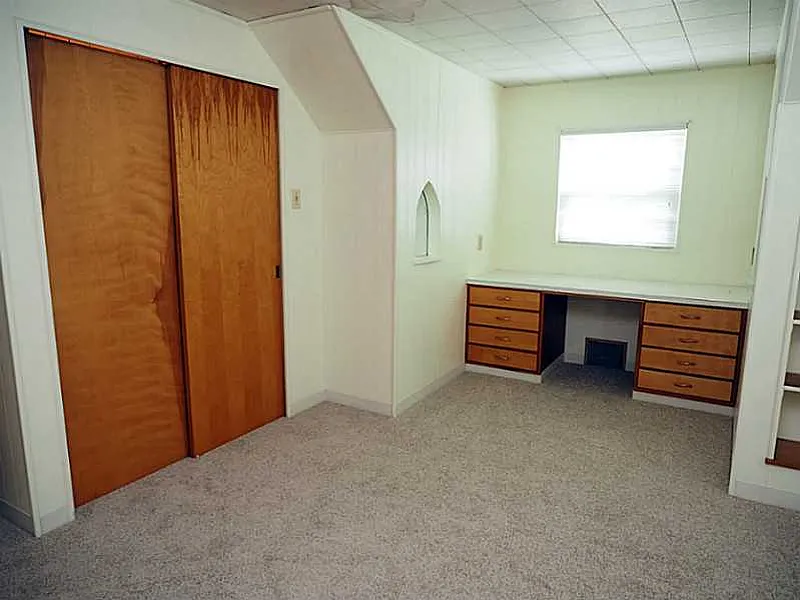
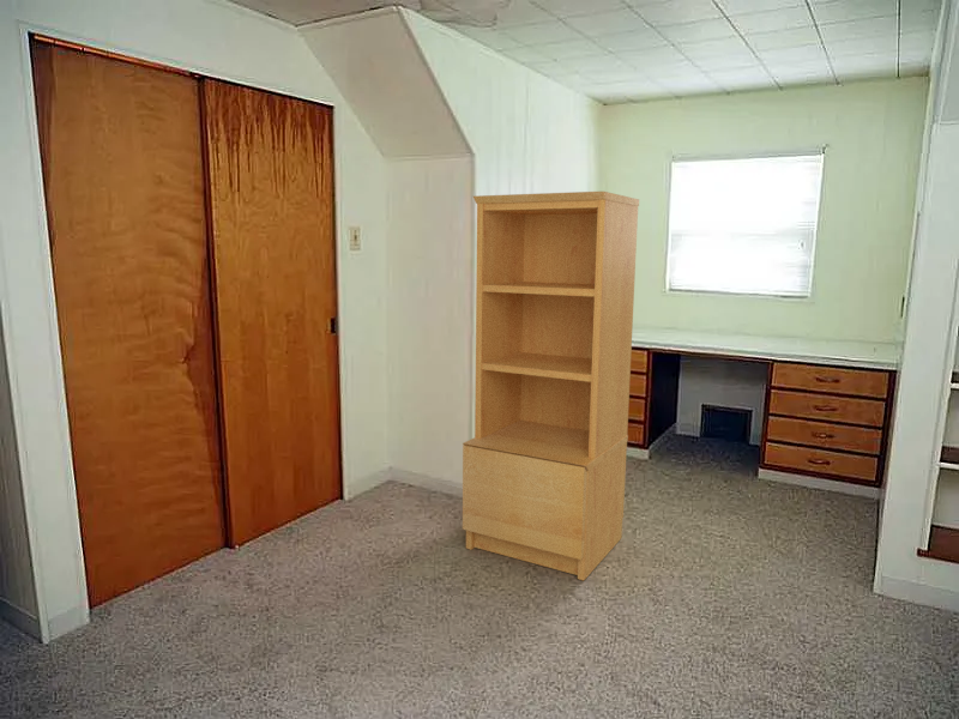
+ bookcase [462,191,640,581]
